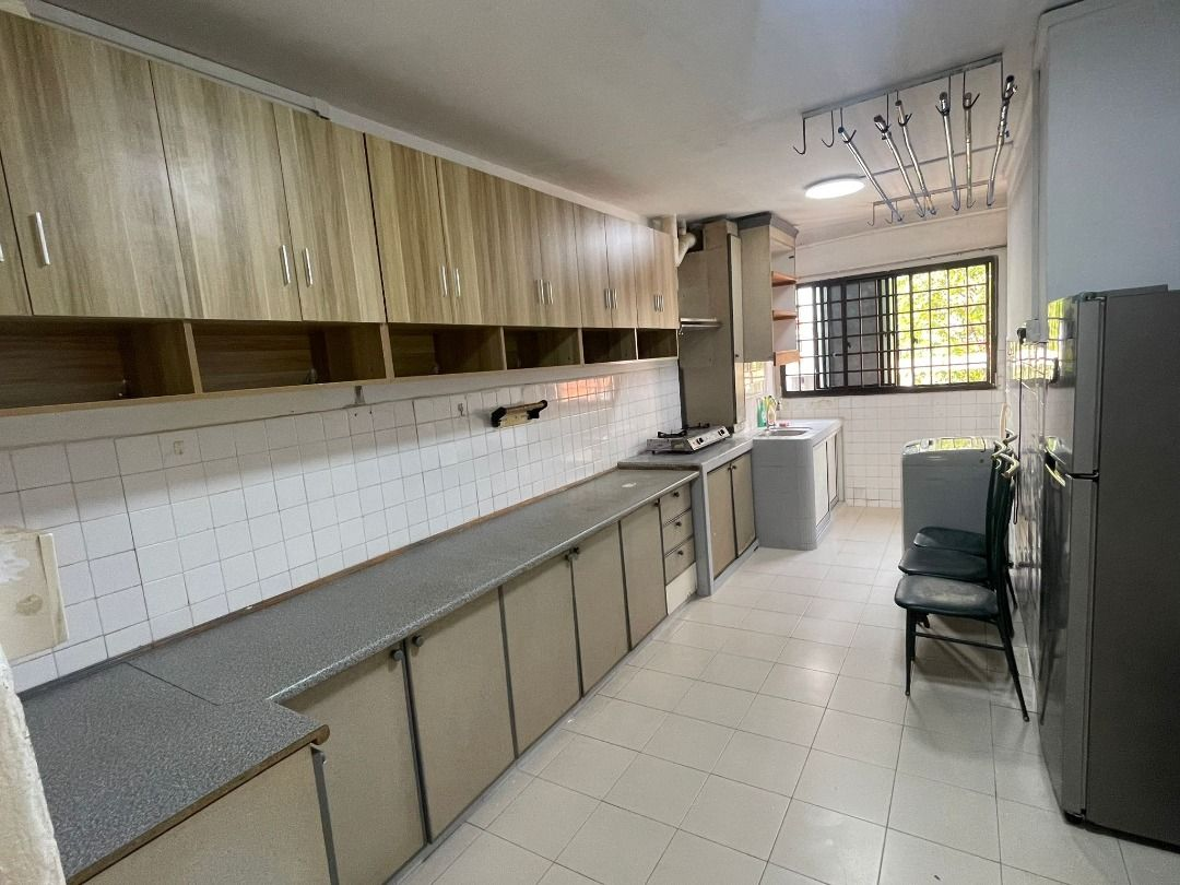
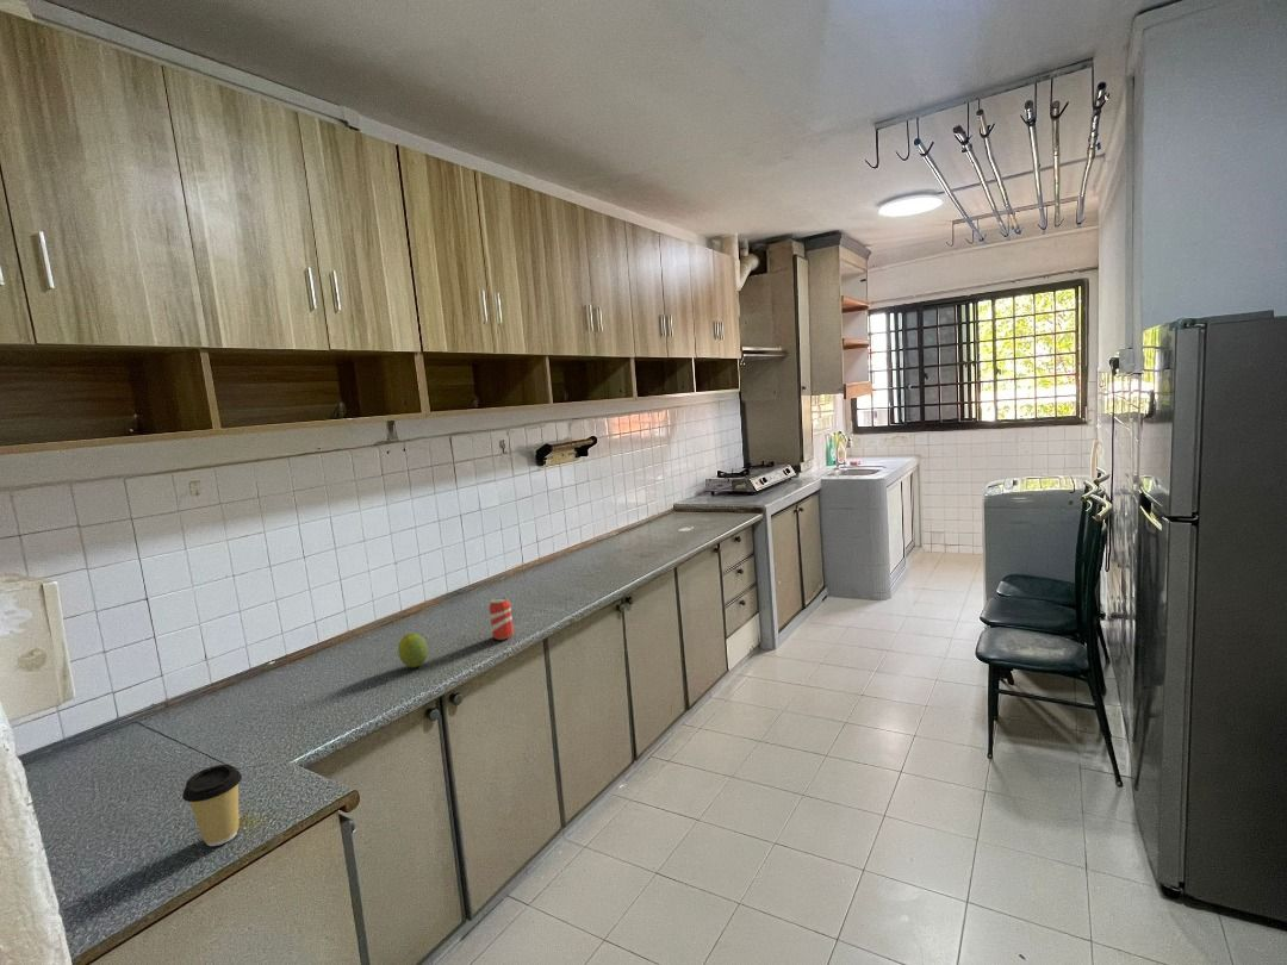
+ coffee cup [181,764,243,847]
+ fruit [397,631,429,668]
+ beverage can [487,596,515,641]
